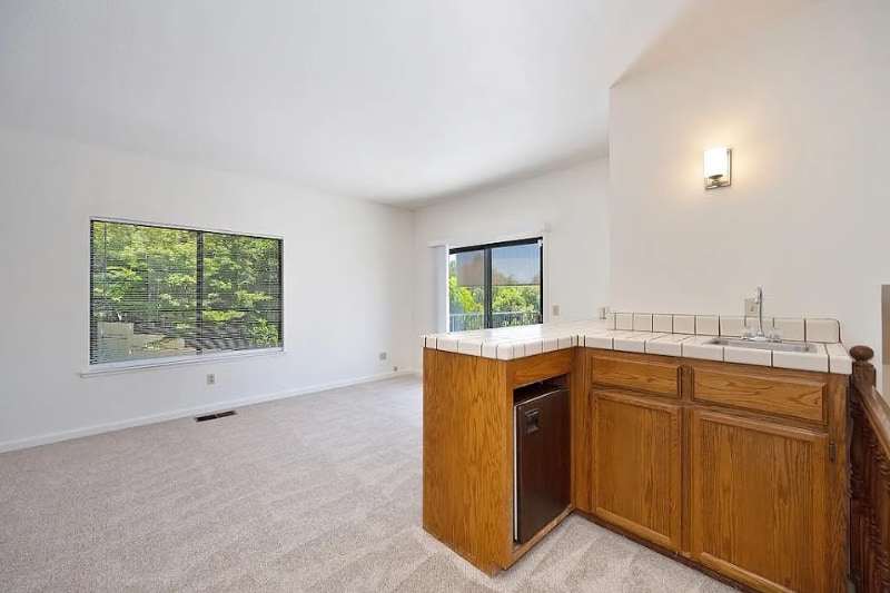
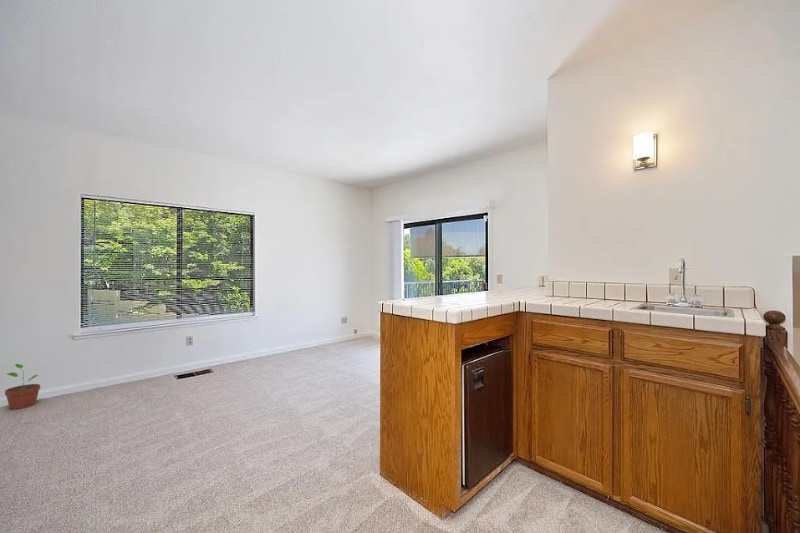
+ potted plant [4,363,41,410]
